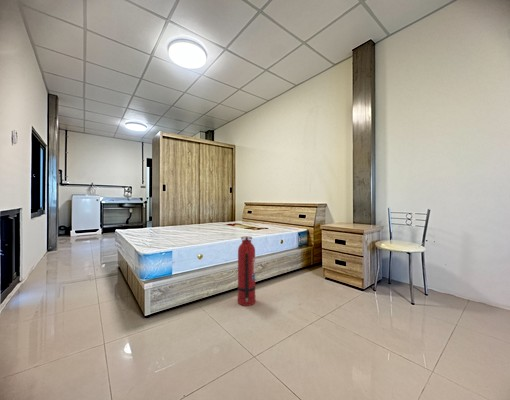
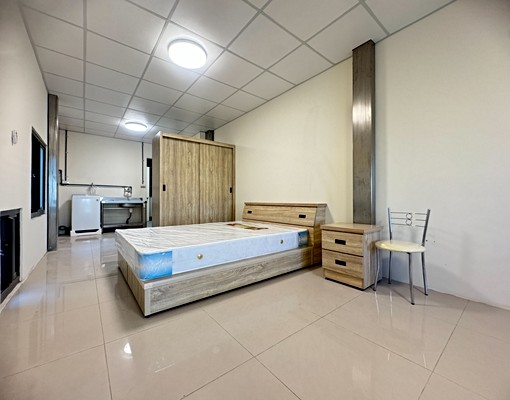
- fire extinguisher [237,236,256,307]
